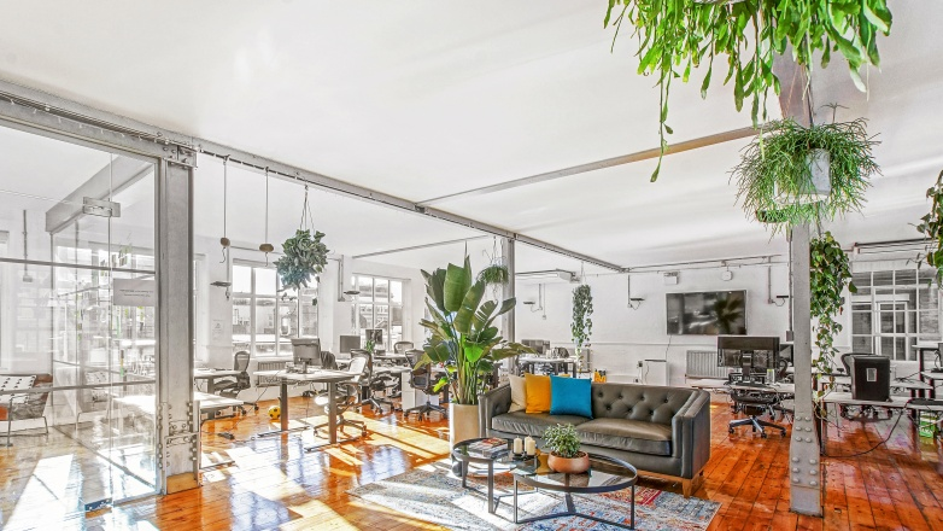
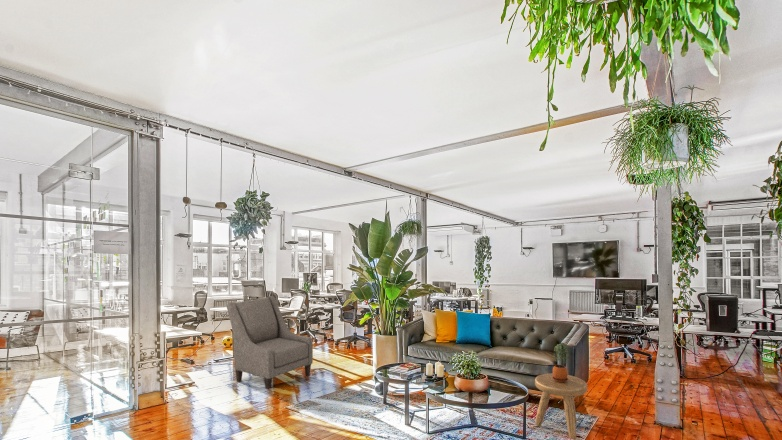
+ chair [226,295,314,390]
+ stool [534,372,588,440]
+ potted plant [552,342,570,382]
